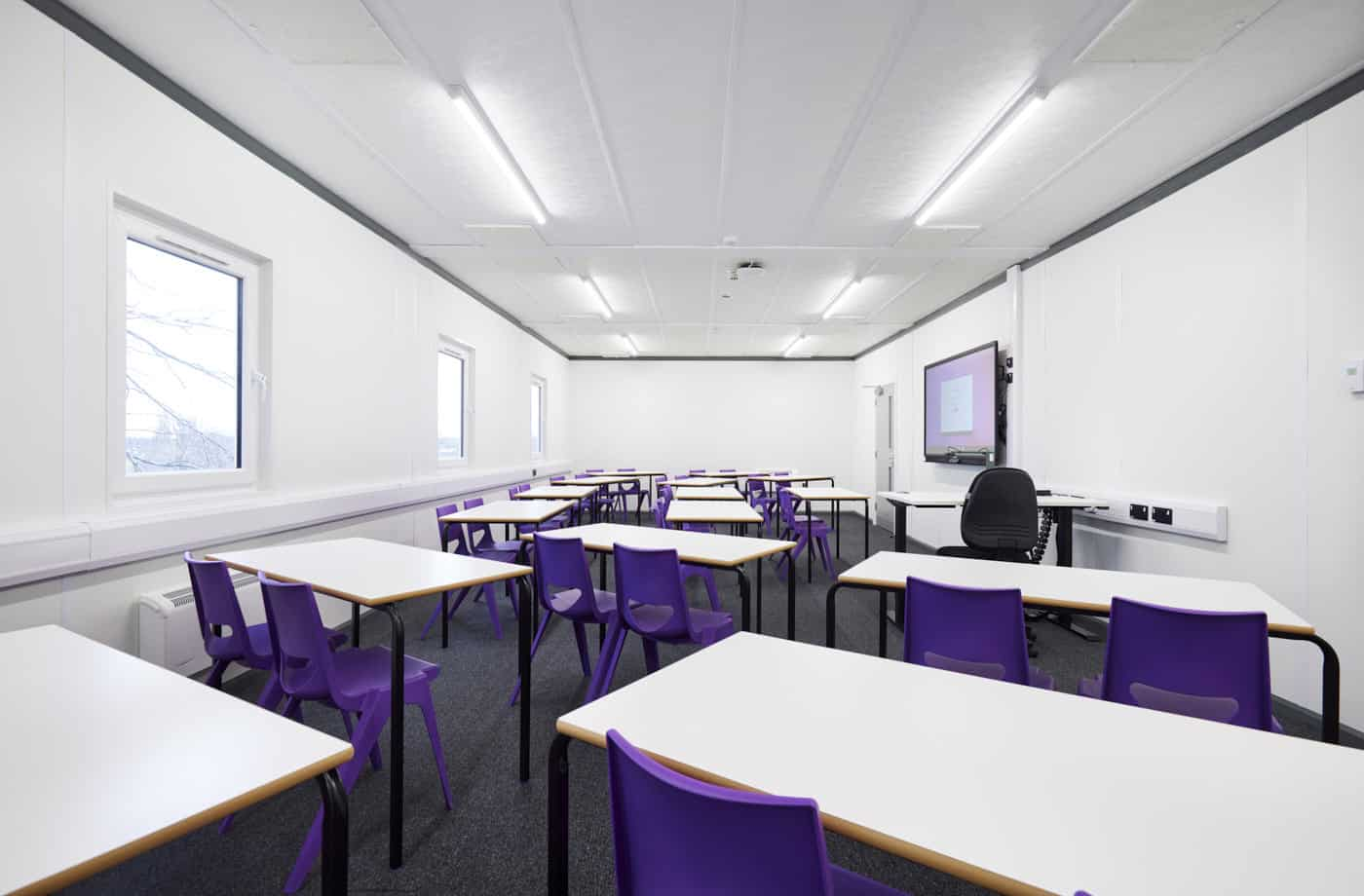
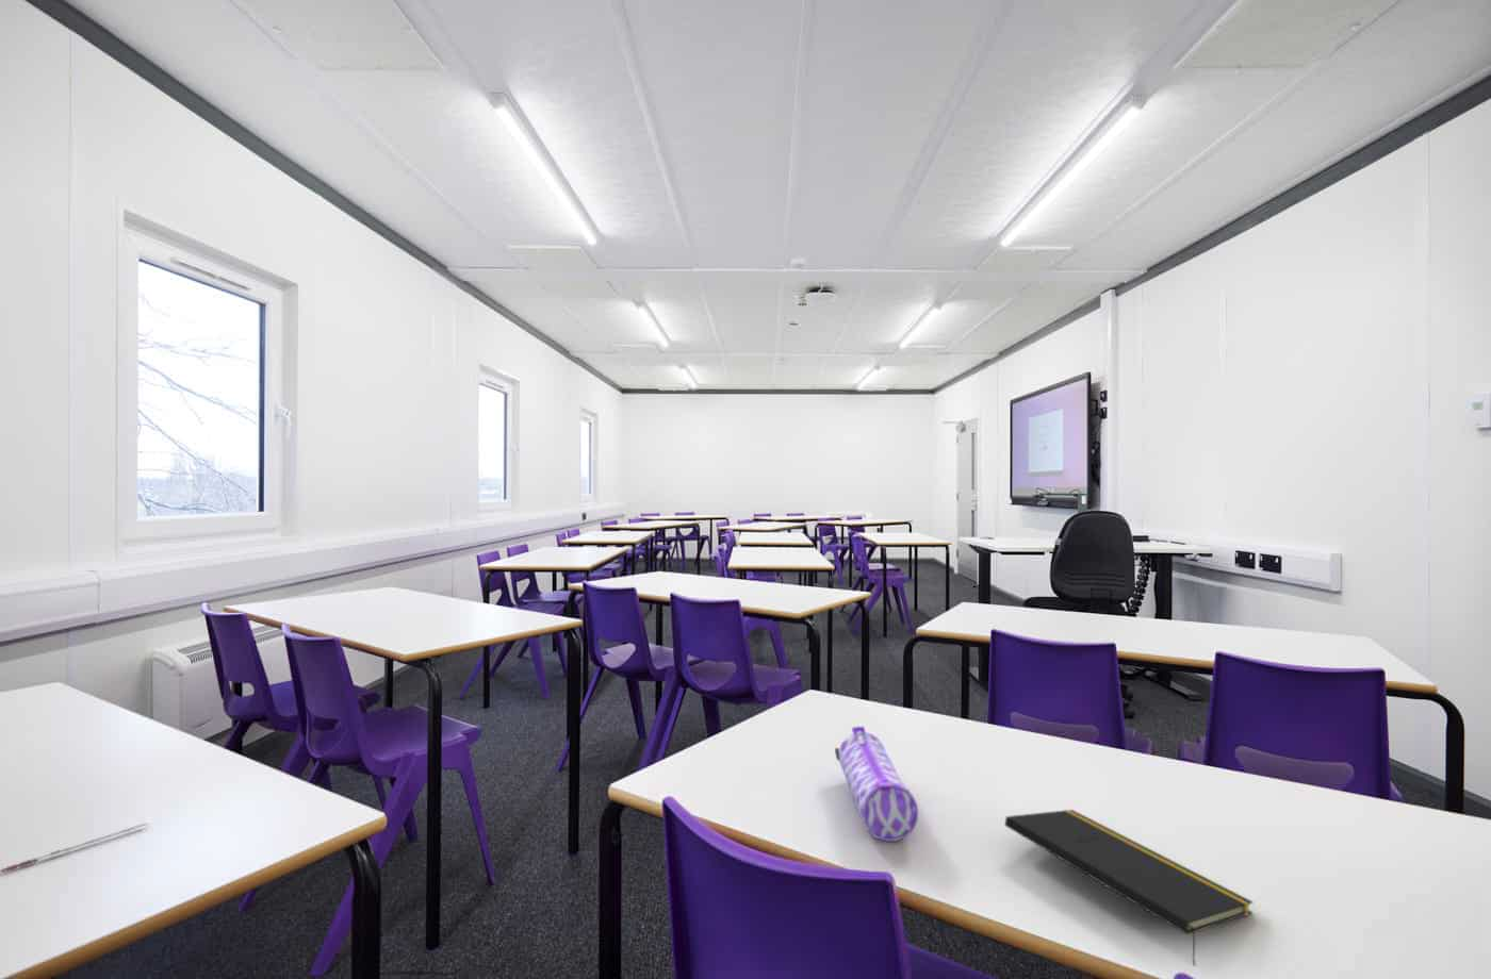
+ pencil case [834,726,919,842]
+ notepad [1005,809,1254,967]
+ pen [0,822,149,874]
